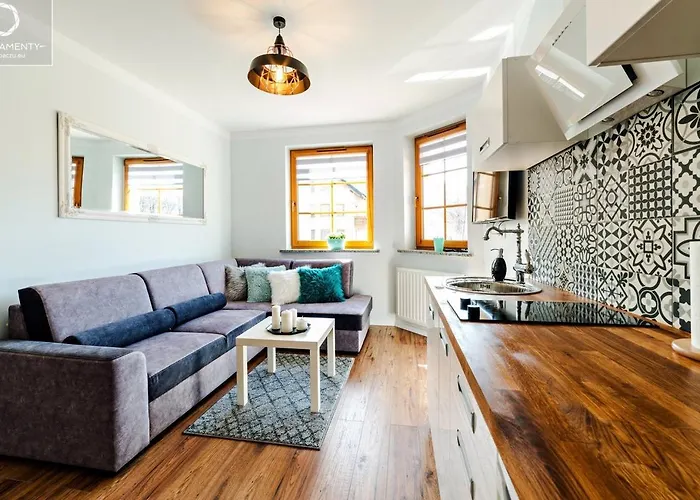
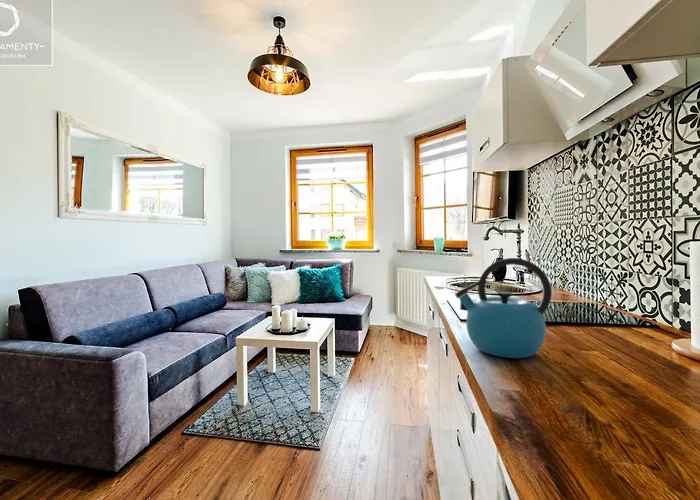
+ kettle [454,257,553,359]
